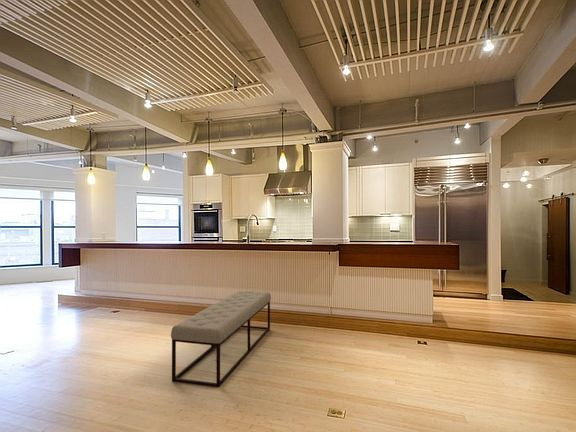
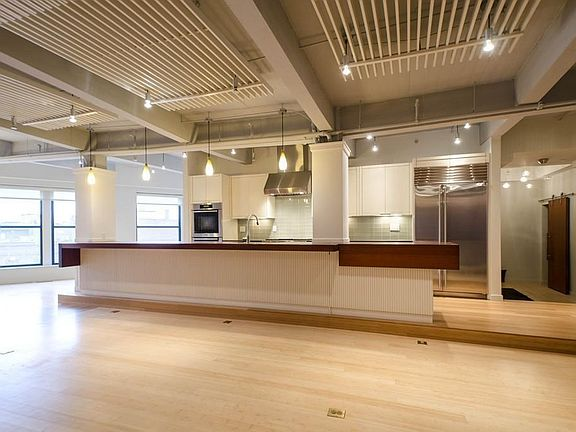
- bench [170,290,272,388]
